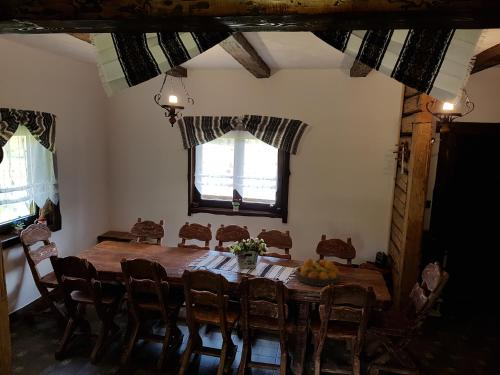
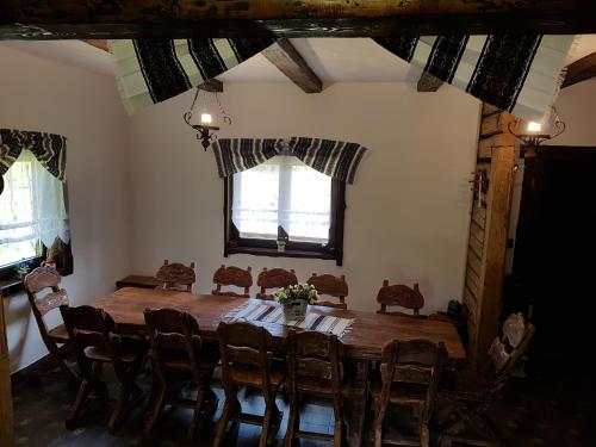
- fruit bowl [295,258,341,287]
